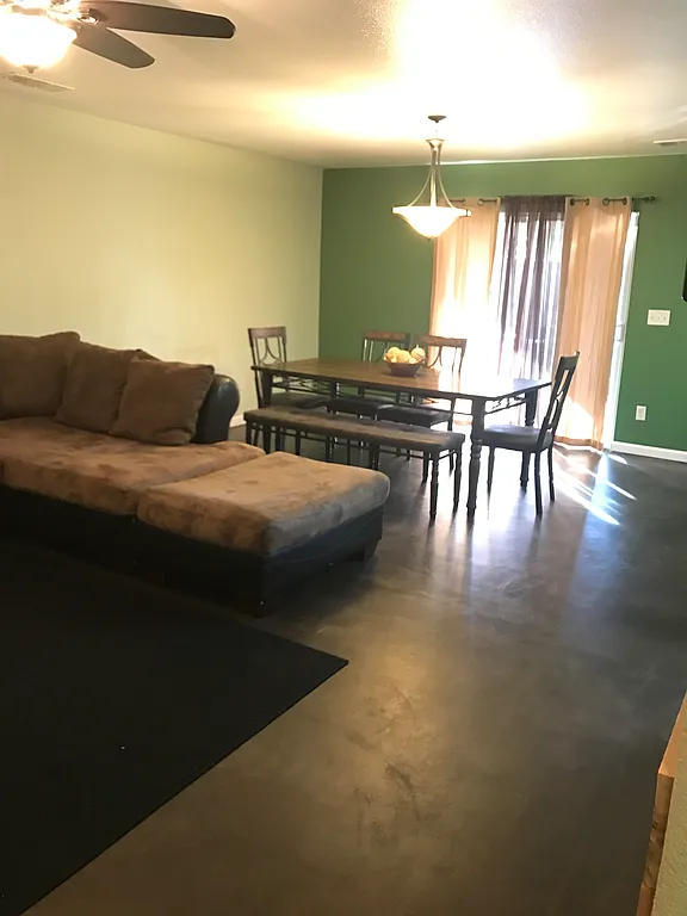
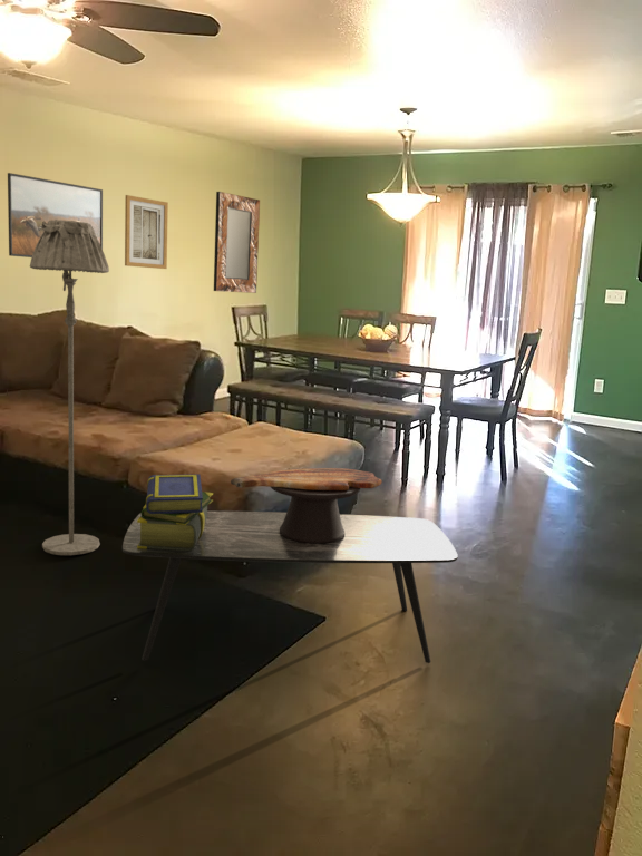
+ home mirror [213,191,261,294]
+ floor lamp [29,220,110,556]
+ coffee table [121,510,459,664]
+ wall art [124,194,169,270]
+ stack of books [137,474,214,551]
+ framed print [7,172,104,259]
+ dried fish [230,467,383,544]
